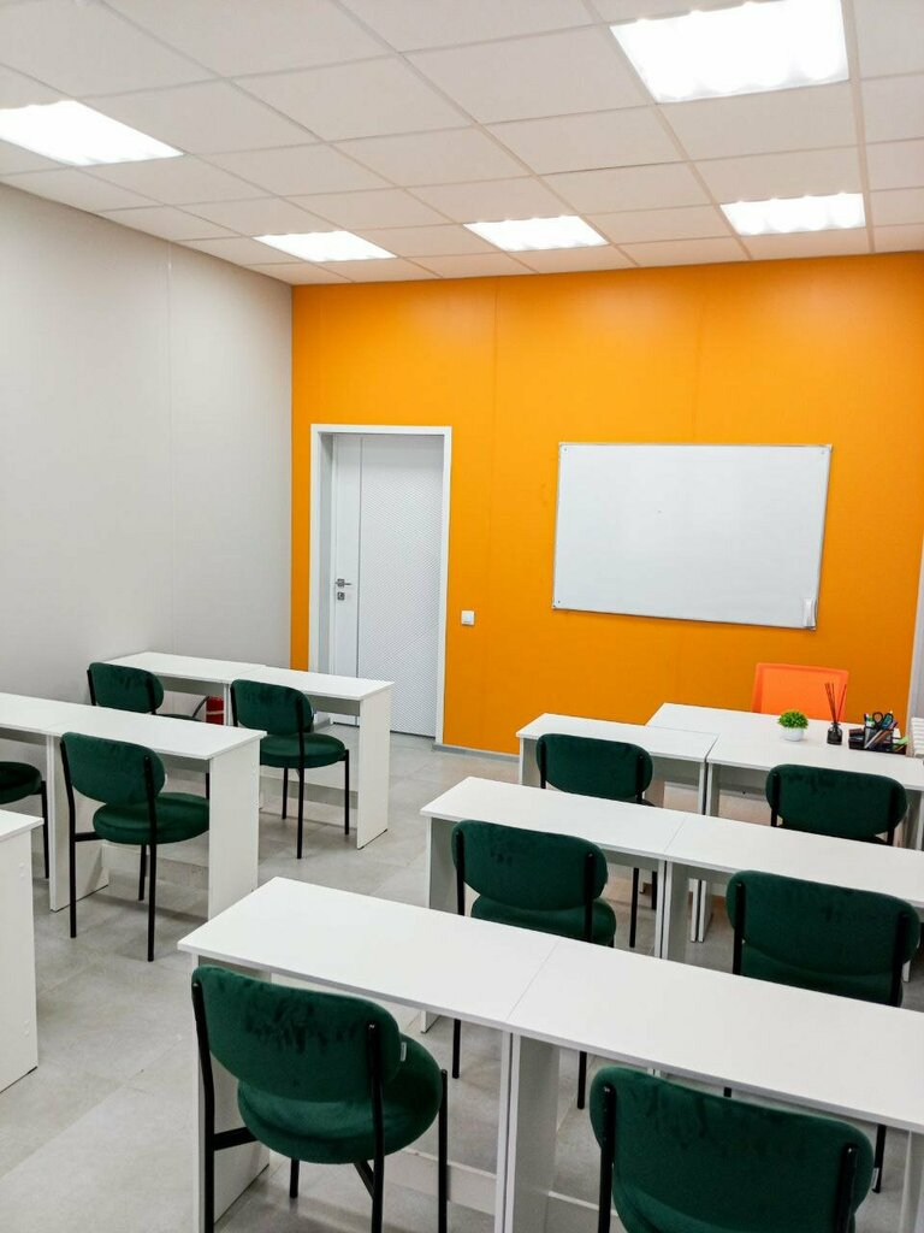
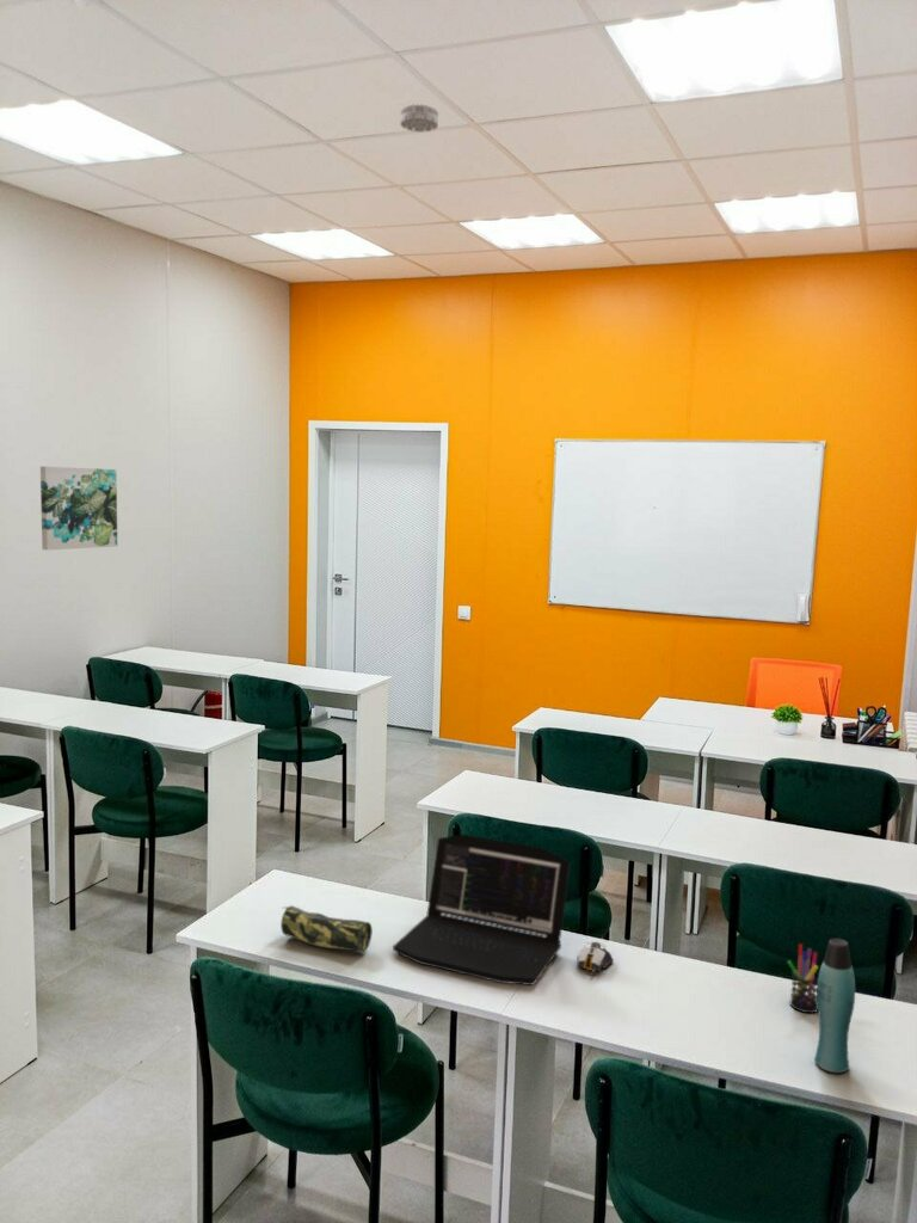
+ bottle [813,938,856,1074]
+ smoke detector [399,103,439,133]
+ pencil case [279,904,374,954]
+ pen holder [786,944,819,1014]
+ wall art [39,466,118,552]
+ laptop [392,834,572,987]
+ computer mouse [576,940,615,979]
